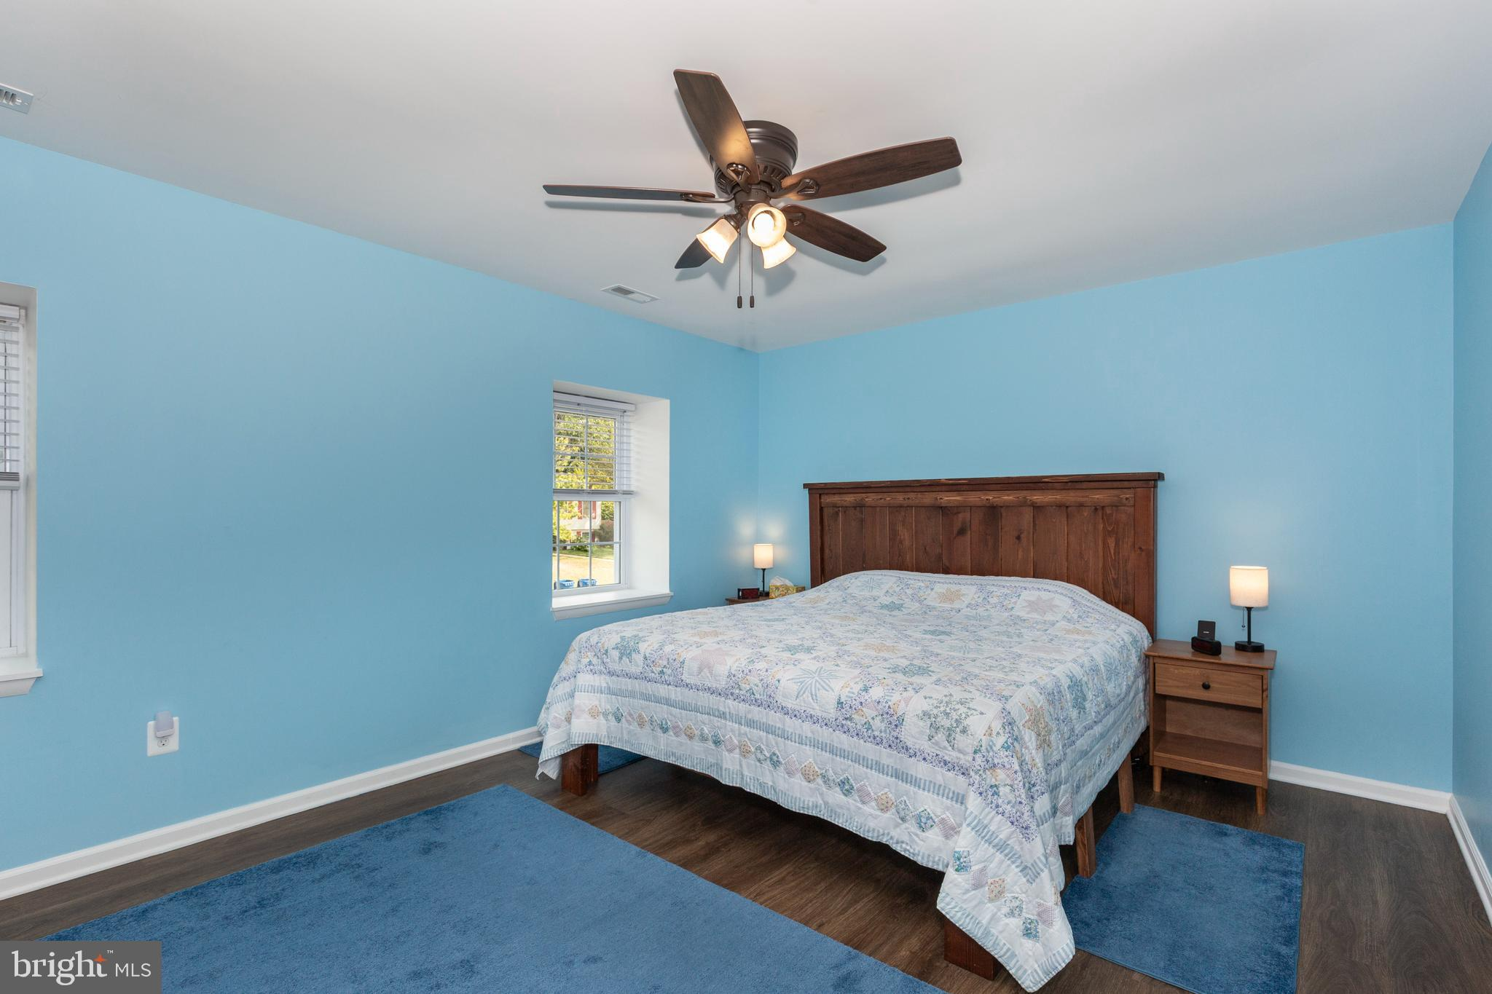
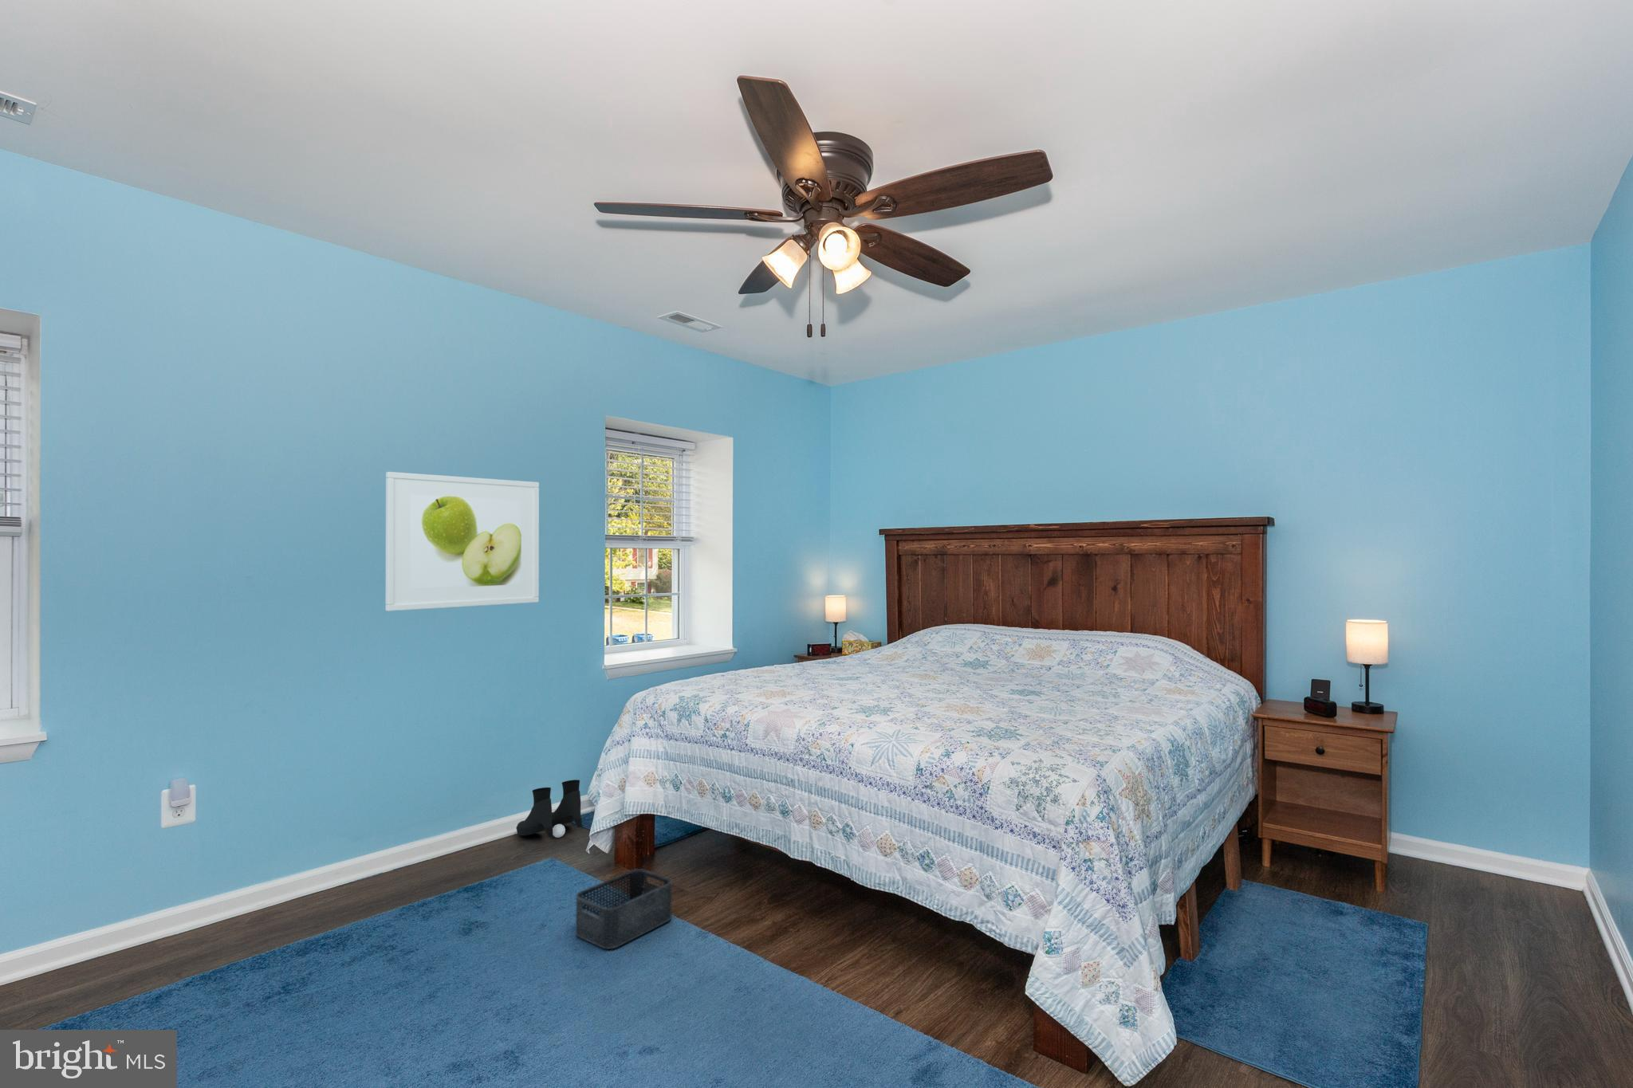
+ storage bin [575,868,673,950]
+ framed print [385,471,540,612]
+ boots [515,778,583,839]
